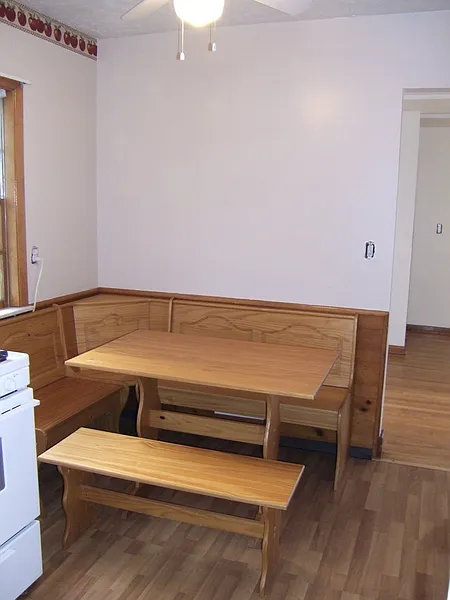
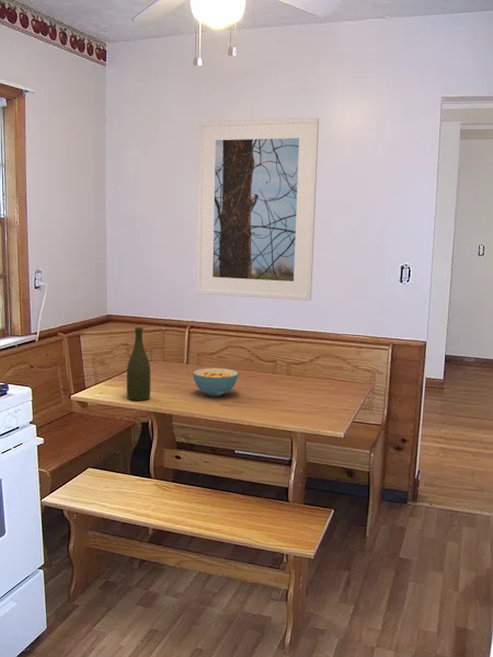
+ cereal bowl [192,367,240,397]
+ bottle [126,326,151,402]
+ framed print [195,117,320,301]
